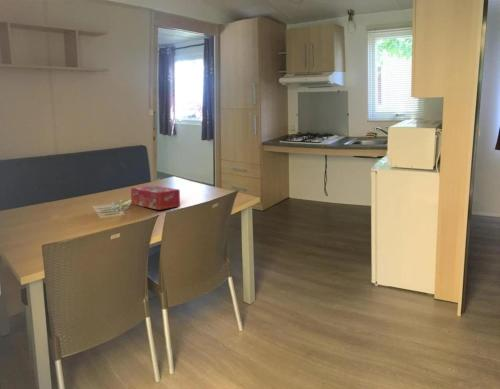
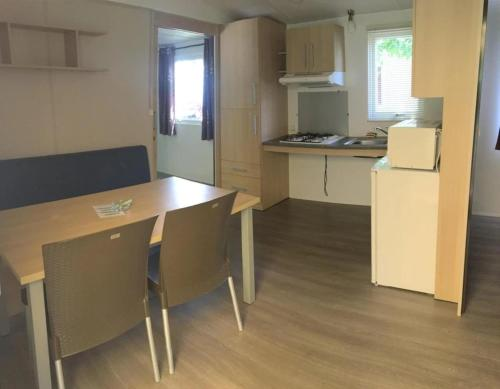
- tissue box [130,184,181,211]
